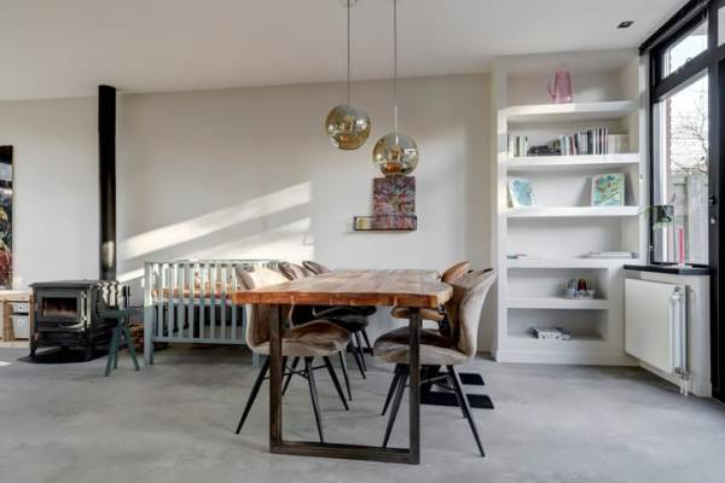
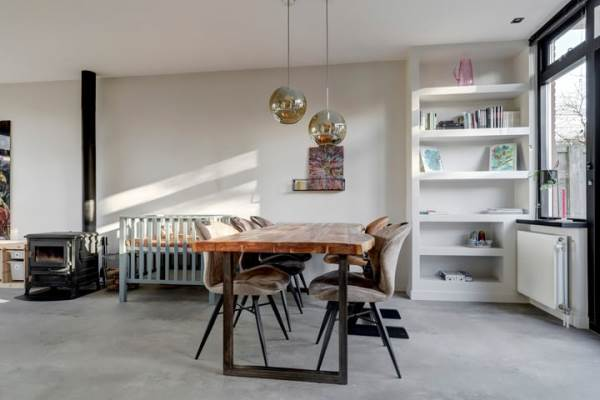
- side table [98,308,141,378]
